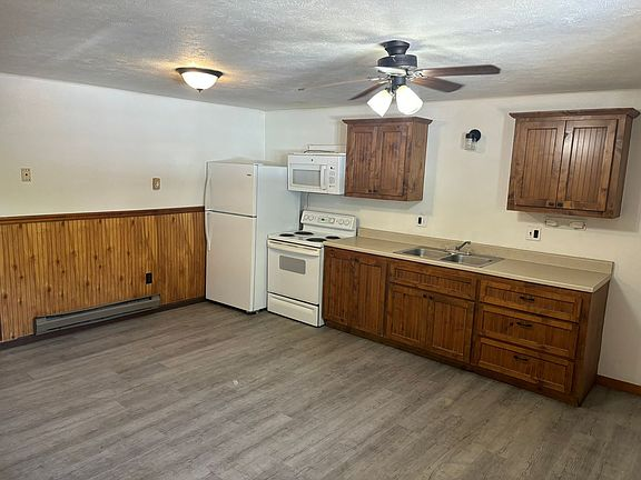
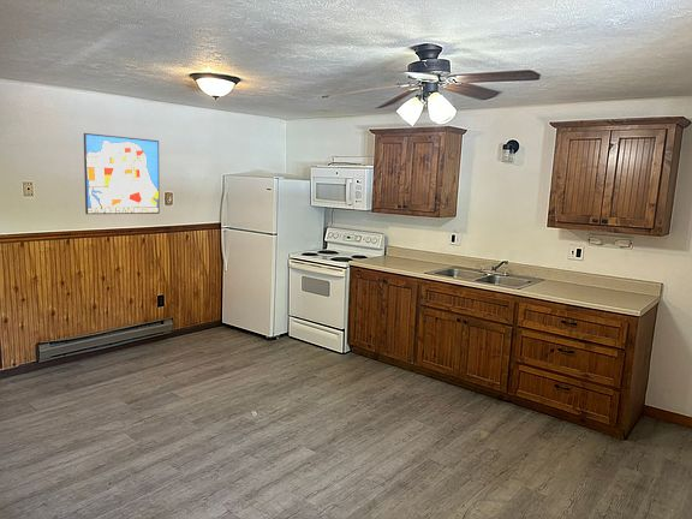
+ wall art [83,132,161,215]
